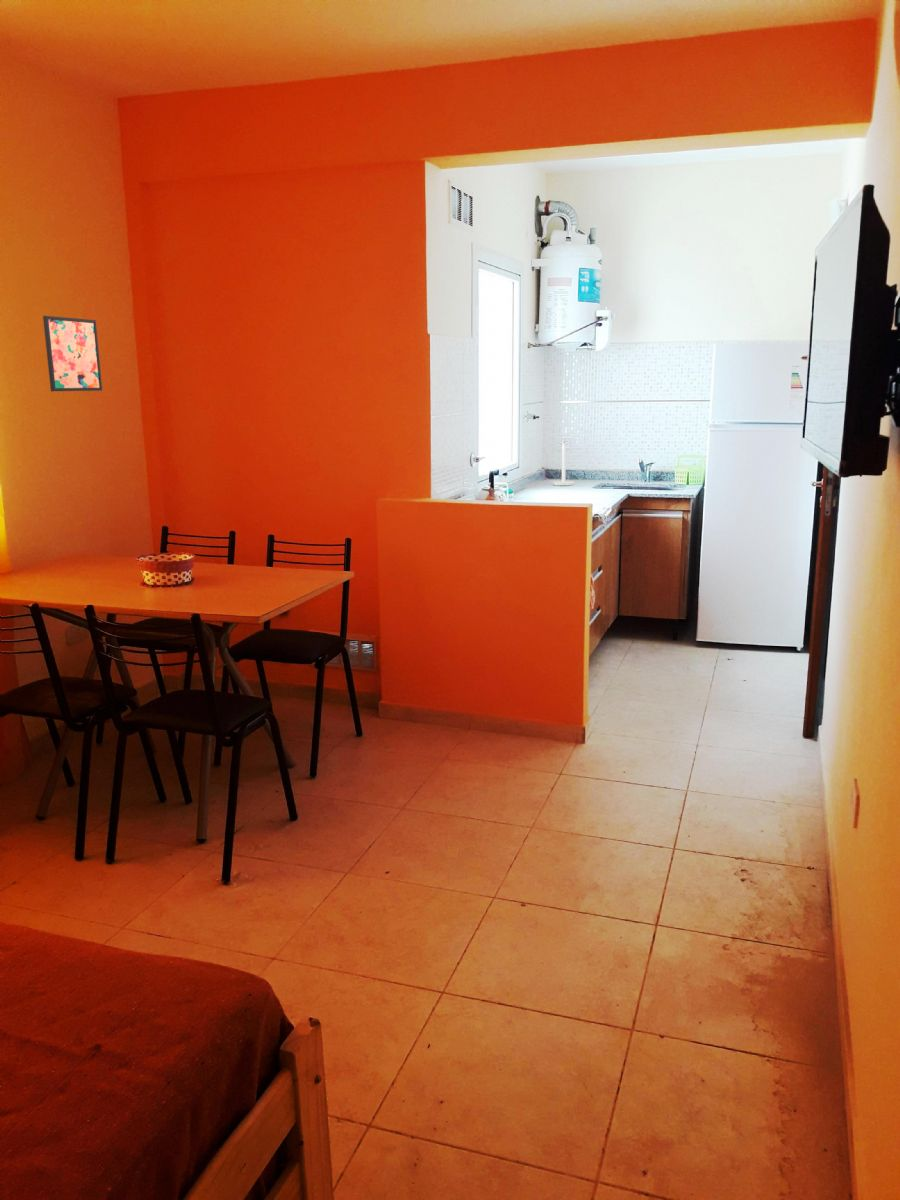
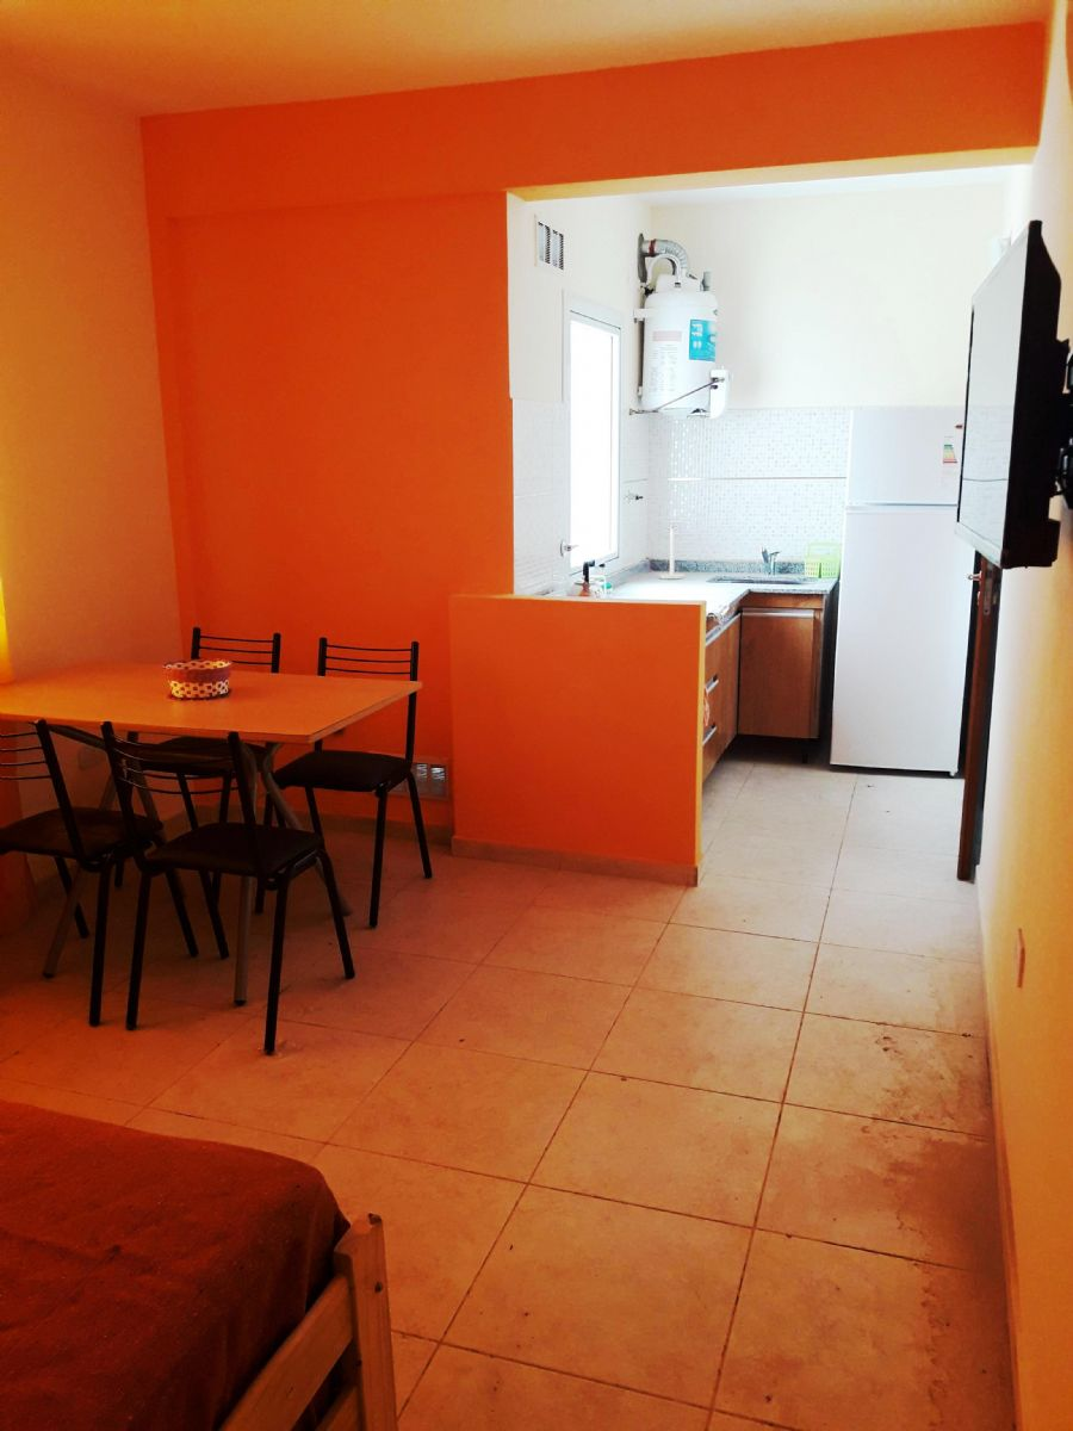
- wall art [42,315,103,392]
